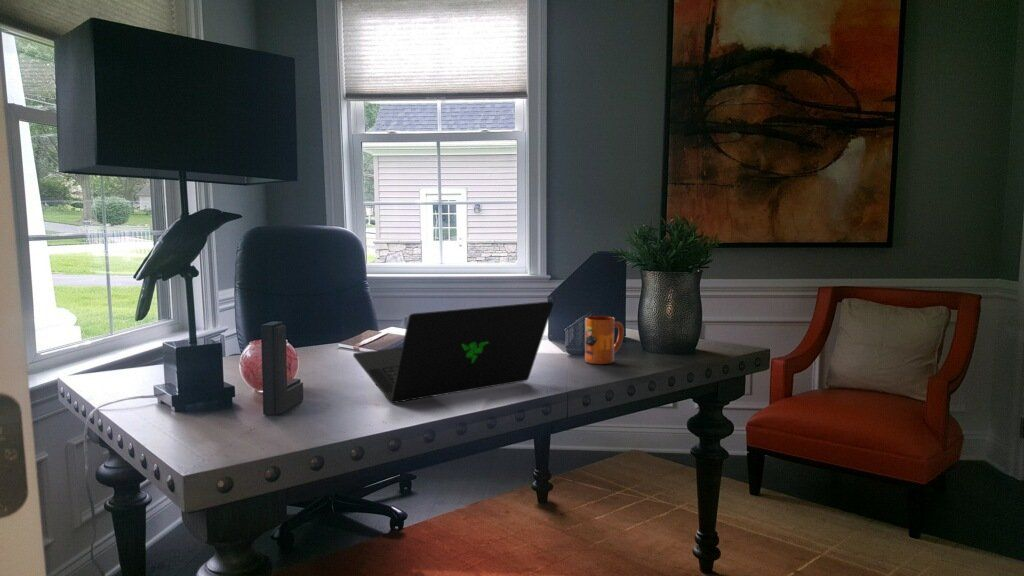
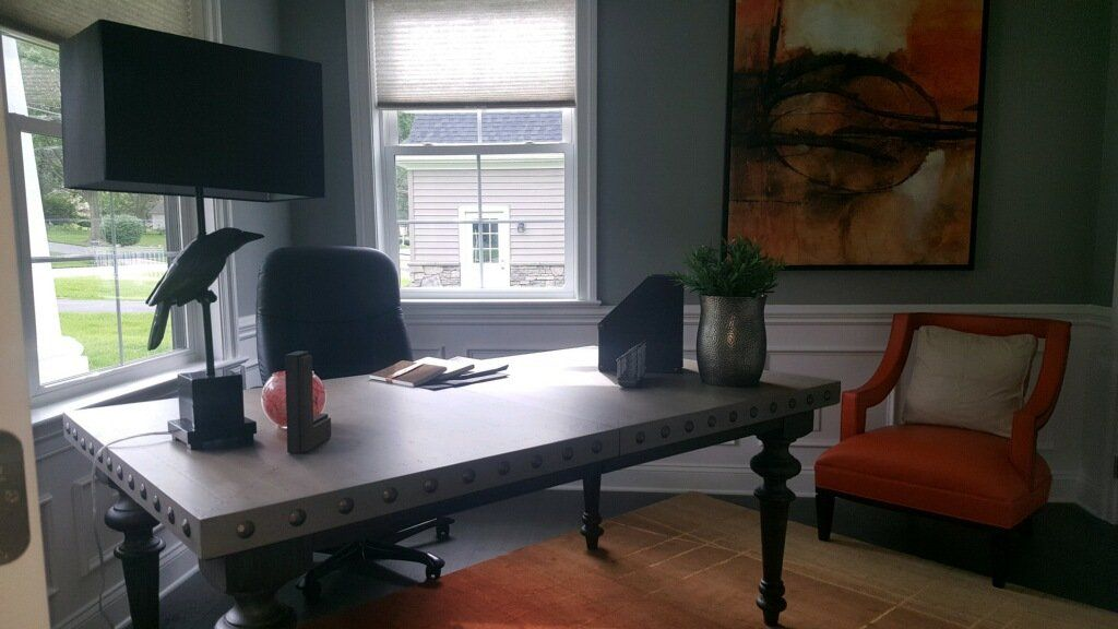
- laptop [352,300,554,404]
- mug [584,315,625,365]
